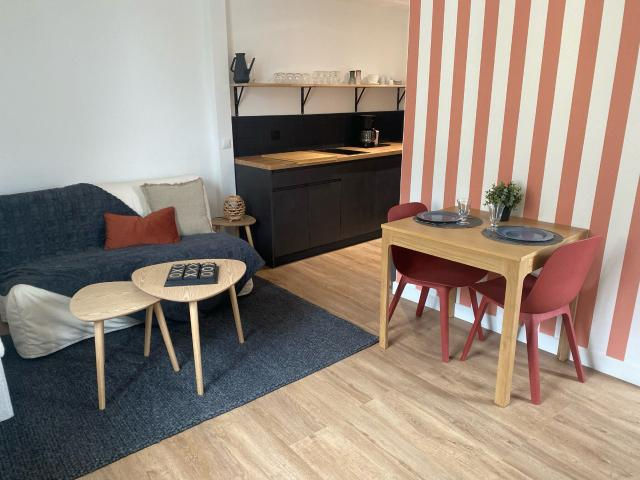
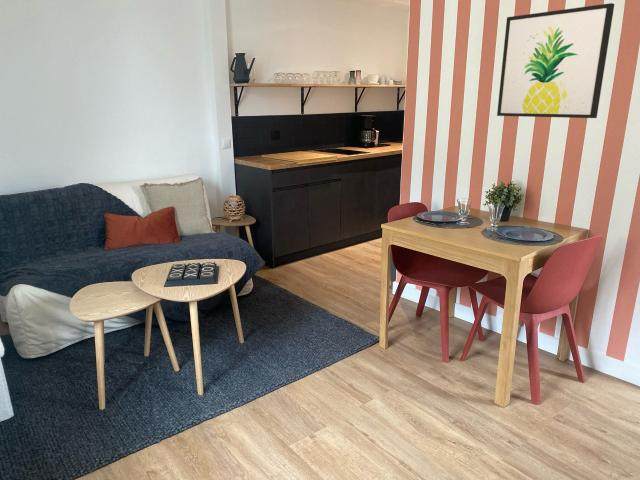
+ wall art [496,2,615,119]
